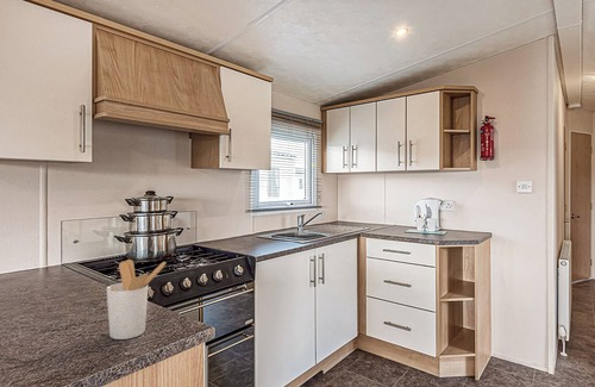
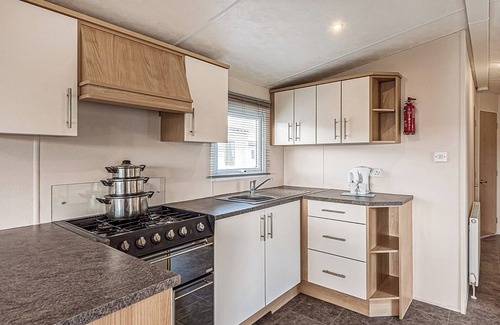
- utensil holder [106,258,167,341]
